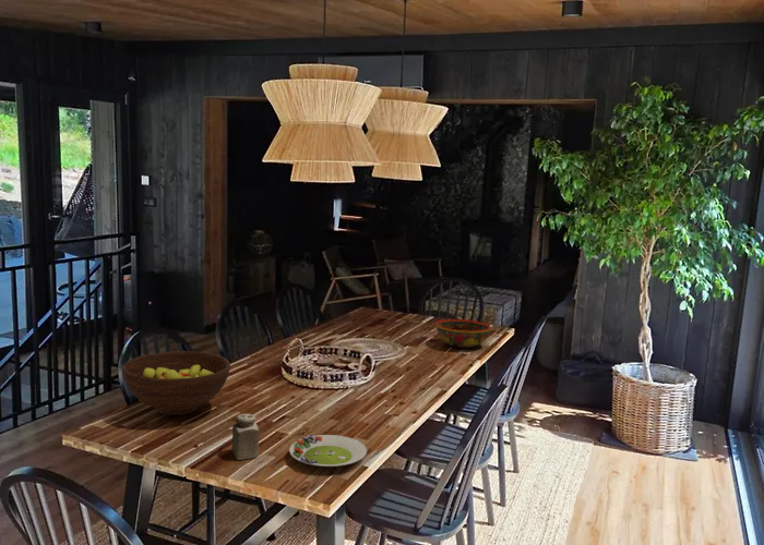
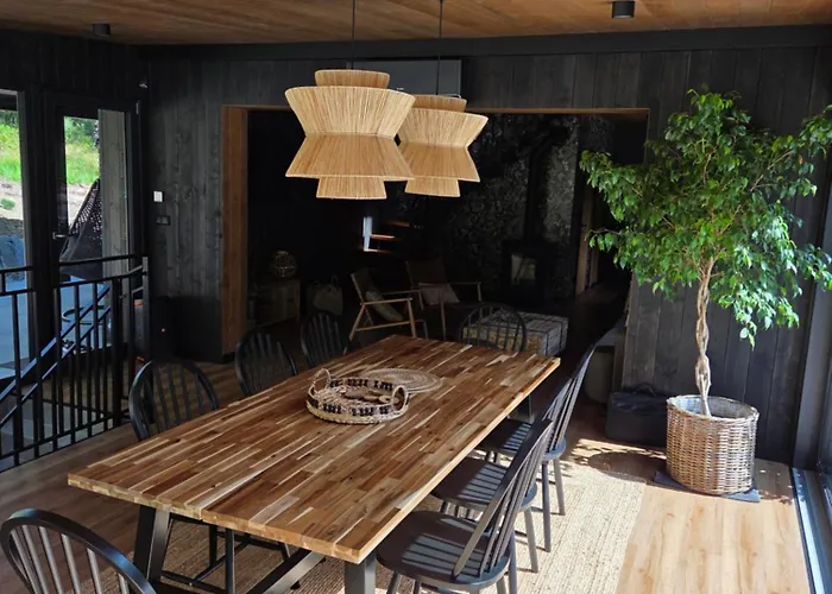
- salad plate [288,434,368,468]
- bowl [435,318,492,349]
- salt shaker [231,413,260,461]
- fruit bowl [121,350,231,416]
